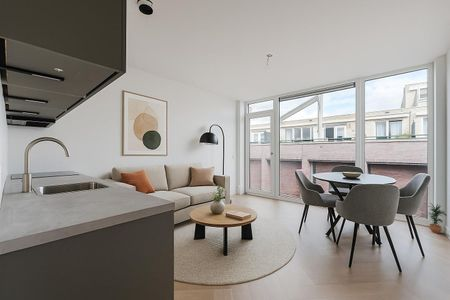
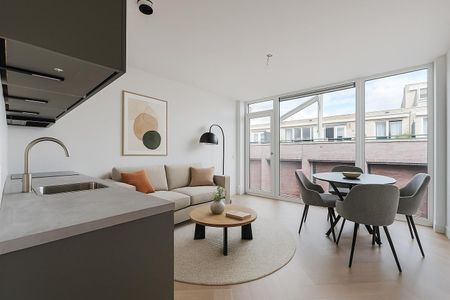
- potted plant [426,202,448,234]
